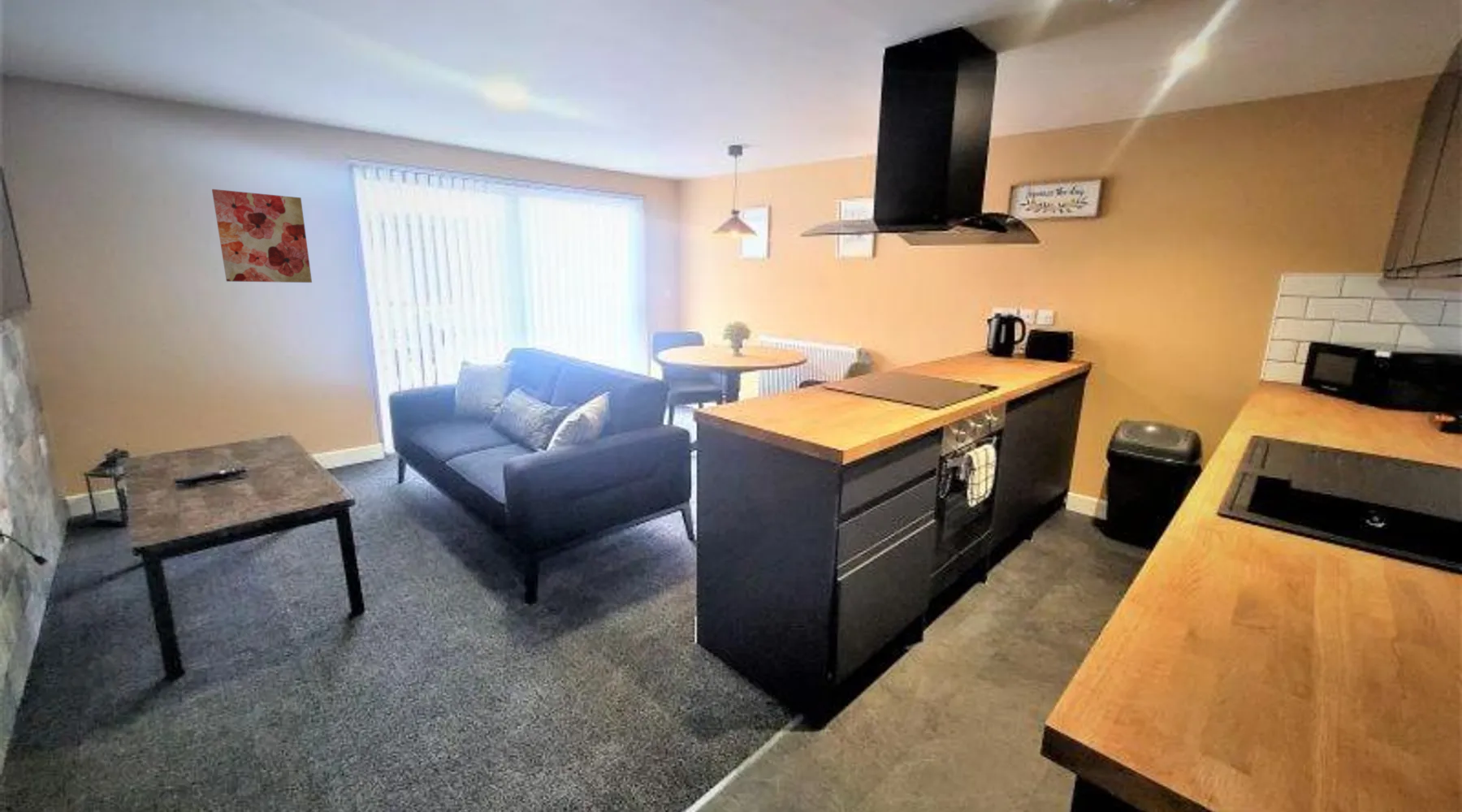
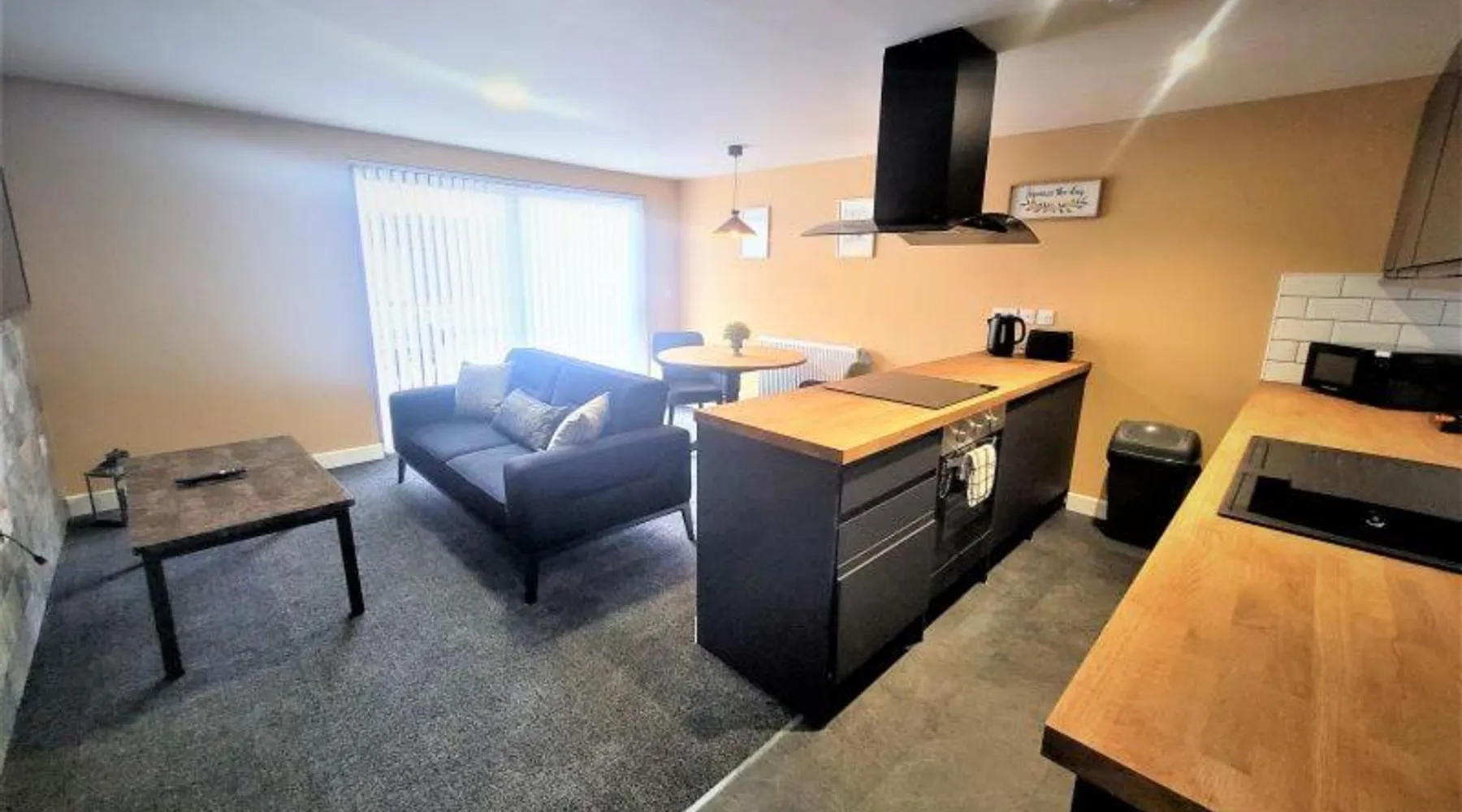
- wall art [211,188,313,283]
